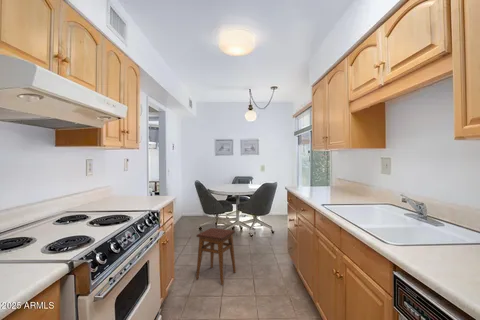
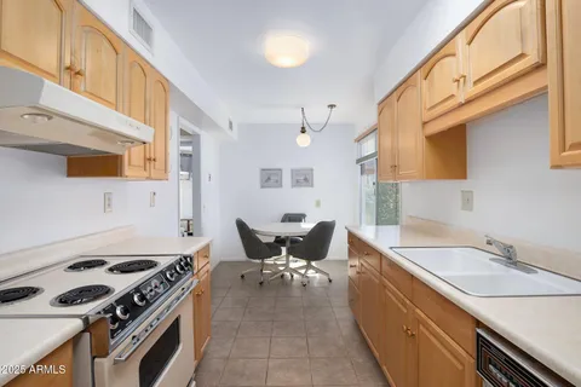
- stool [195,227,237,286]
